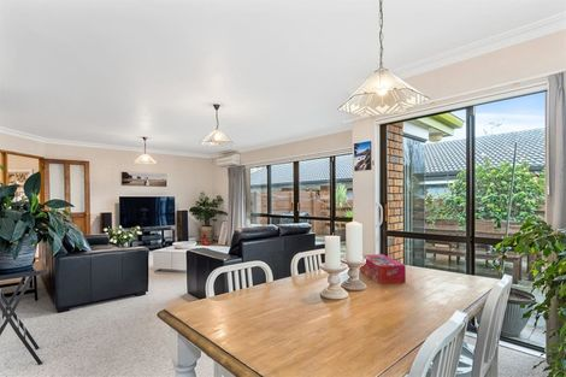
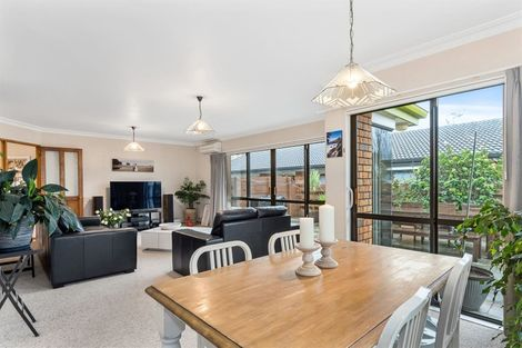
- tissue box [359,253,407,285]
